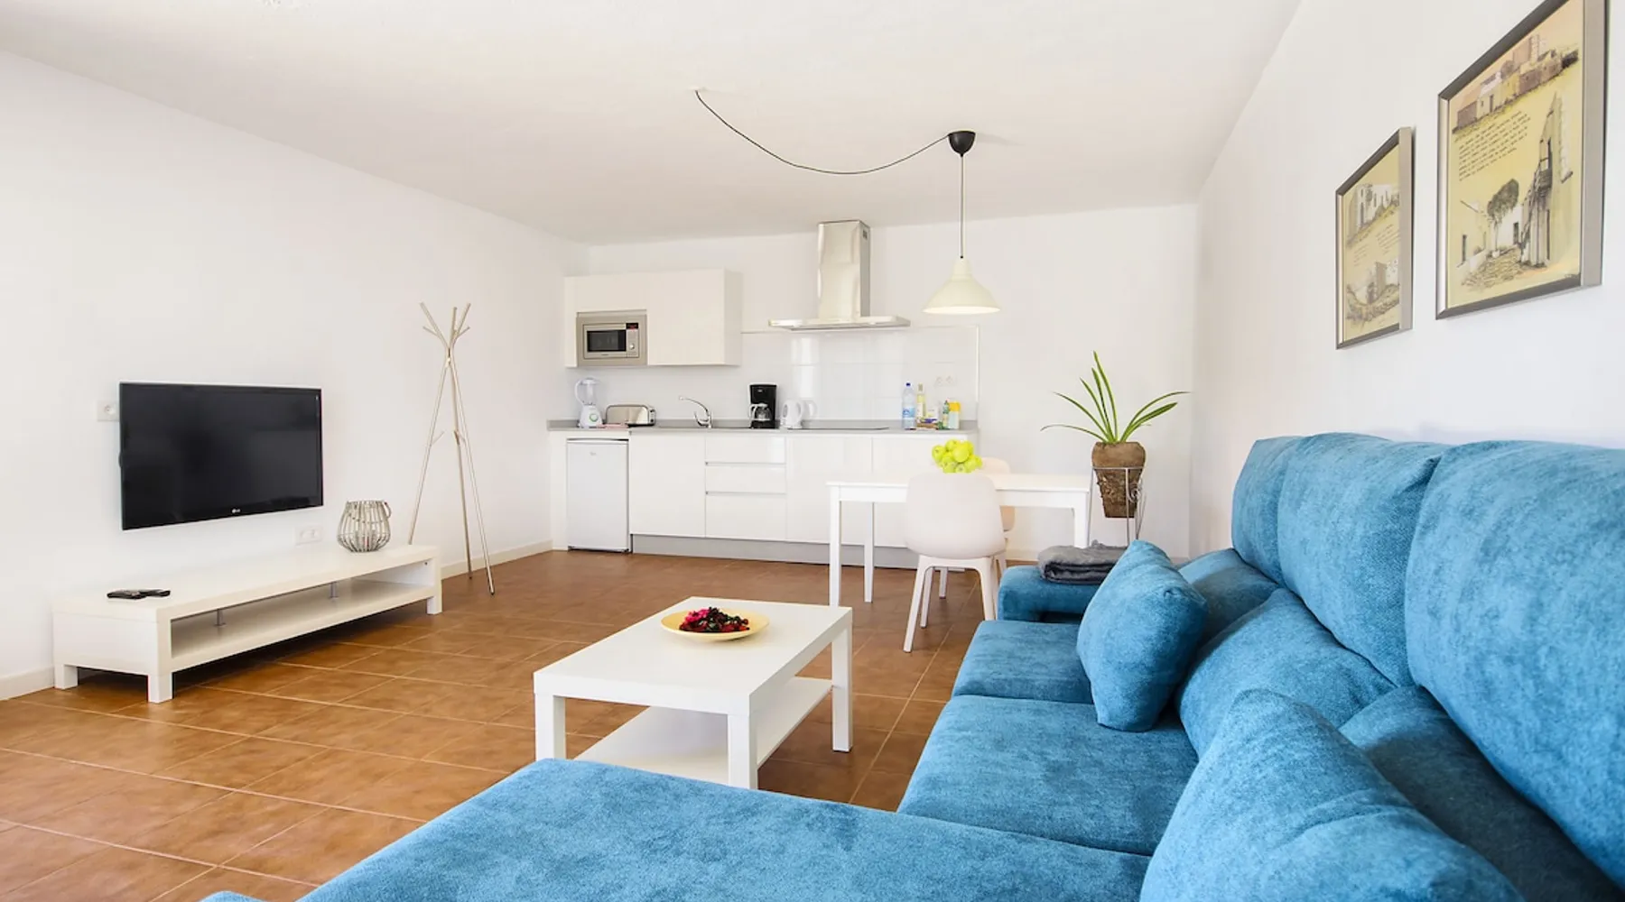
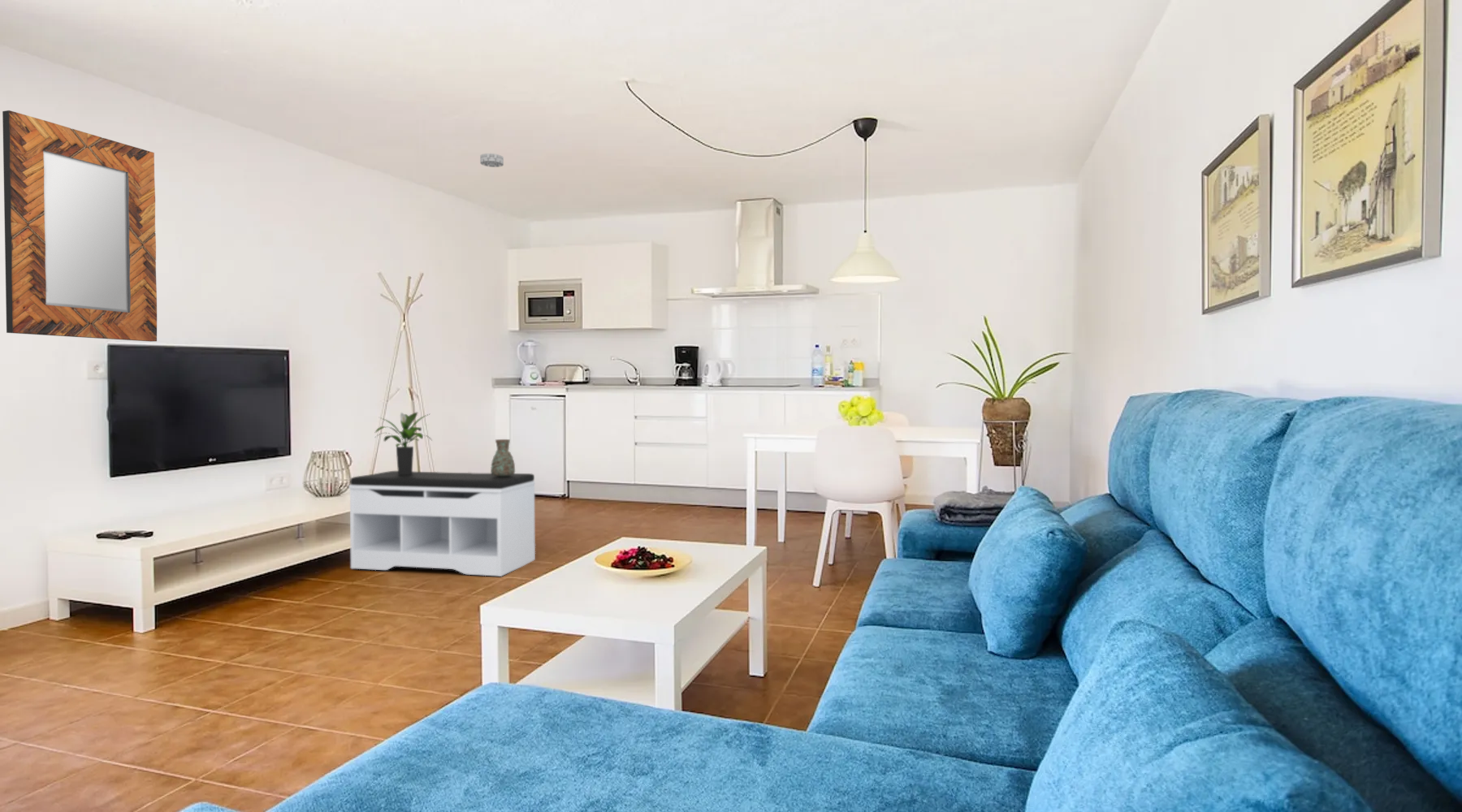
+ decorative vase [490,438,516,477]
+ home mirror [2,110,158,343]
+ bench [348,470,536,577]
+ smoke detector [479,153,504,168]
+ potted plant [374,412,434,475]
